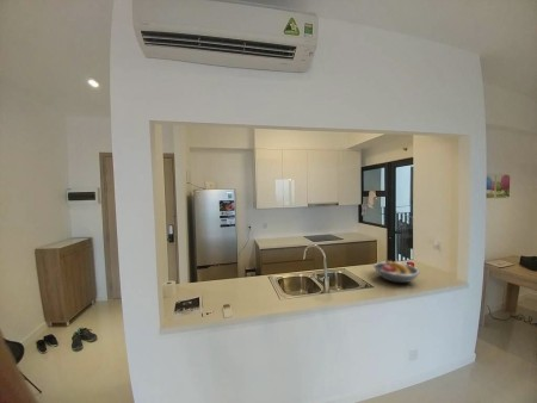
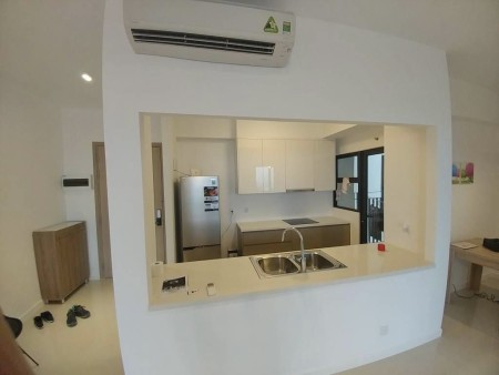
- fruit bowl [372,259,421,284]
